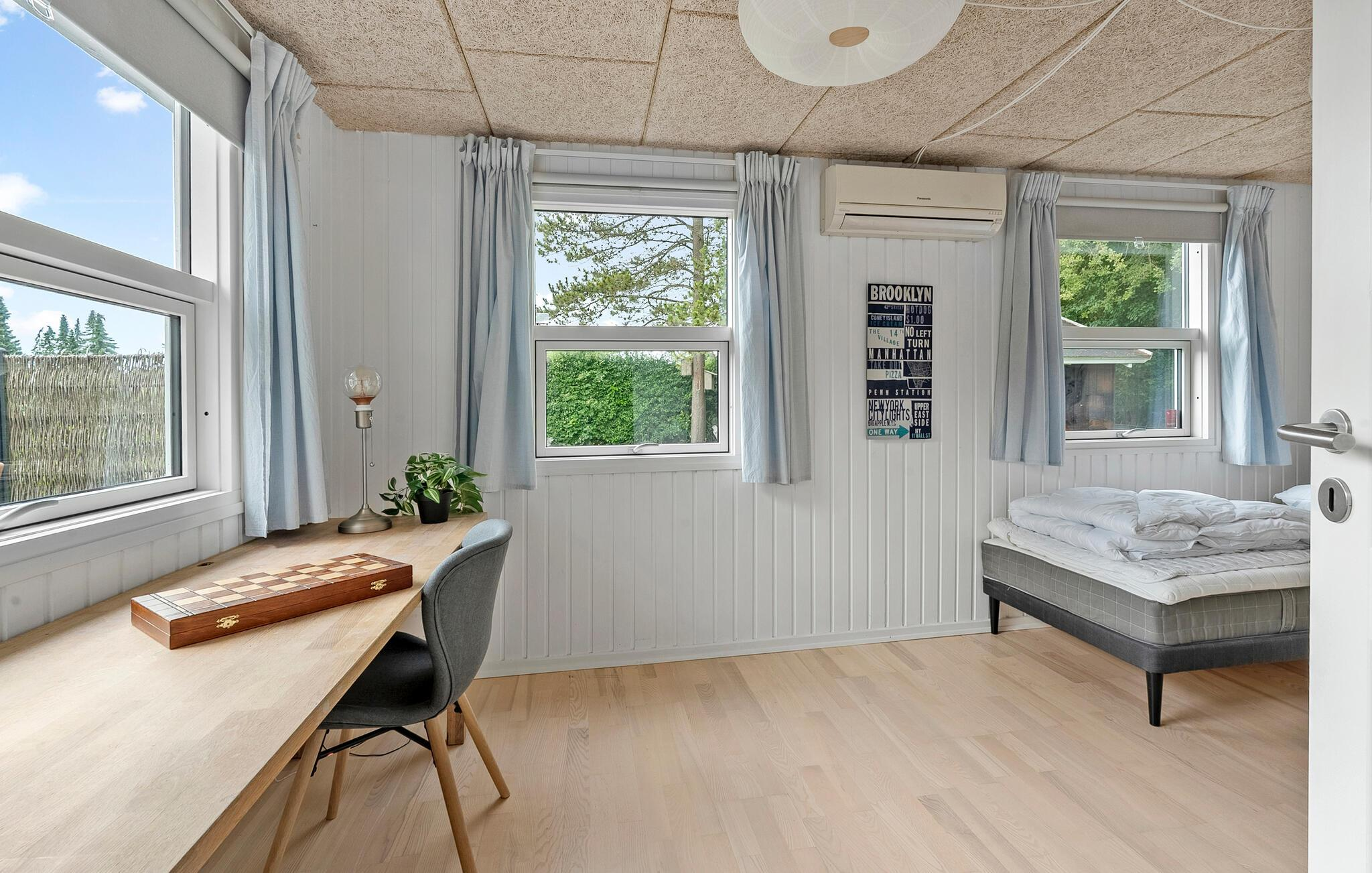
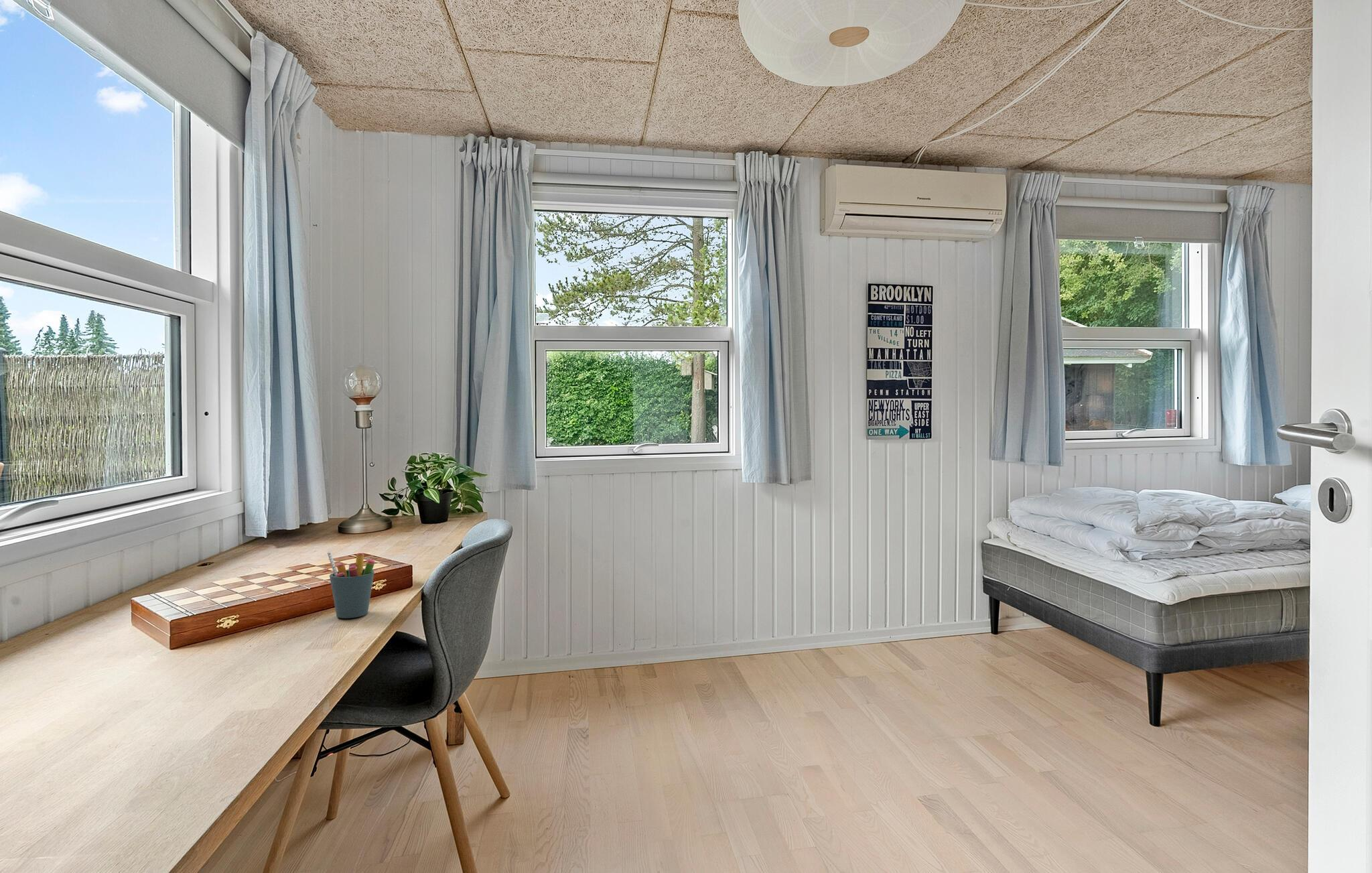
+ pen holder [327,551,375,619]
